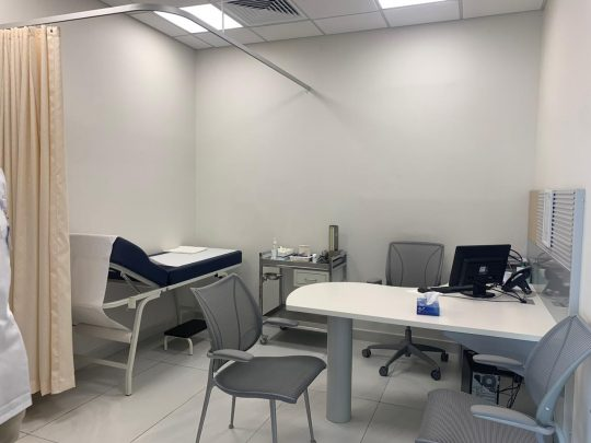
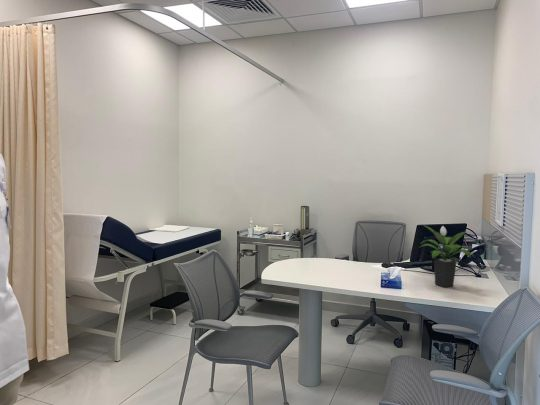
+ potted plant [418,224,476,288]
